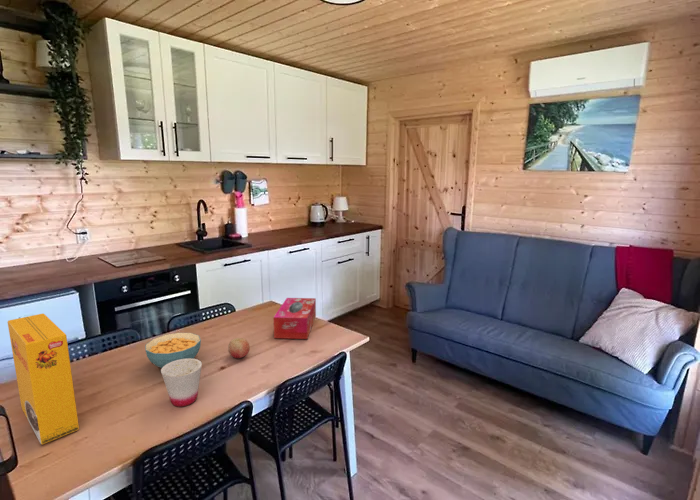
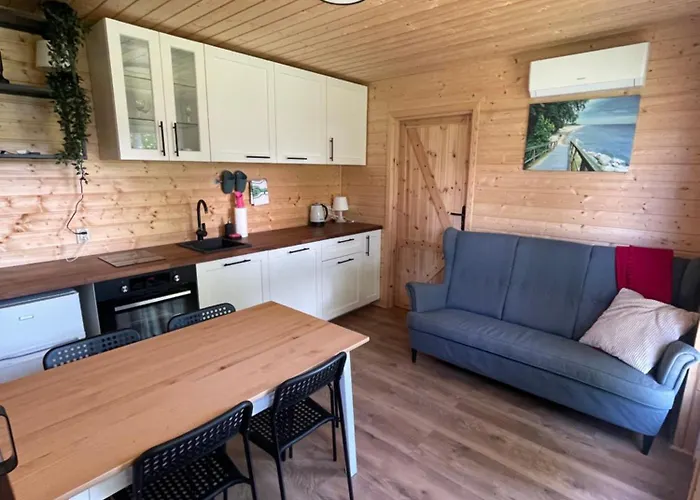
- cereal box [7,313,80,445]
- cup [160,358,203,408]
- tissue box [272,297,317,340]
- cereal bowl [144,332,202,369]
- fruit [227,337,250,359]
